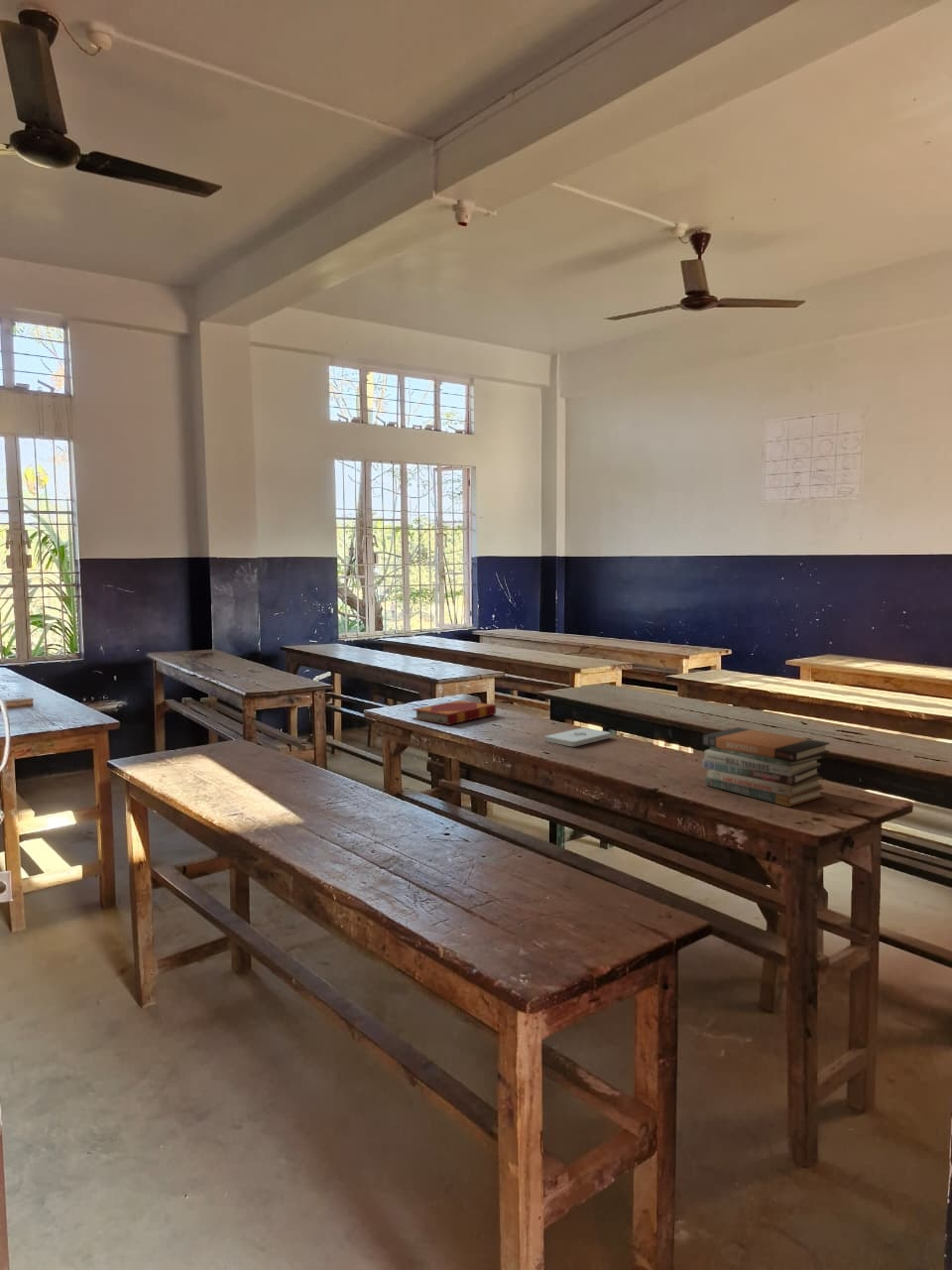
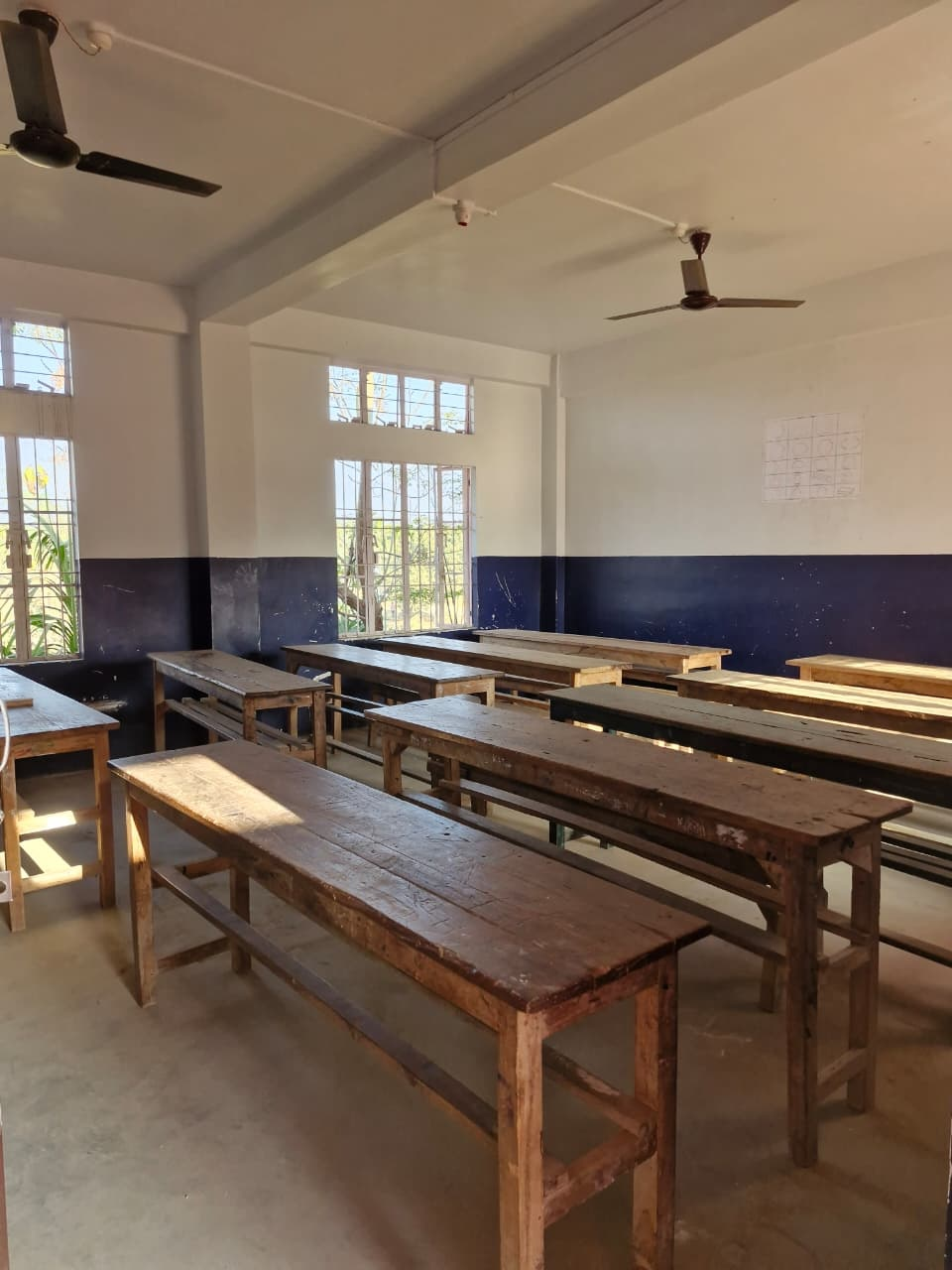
- book stack [701,726,831,808]
- notepad [543,726,612,747]
- hardback book [411,699,497,726]
